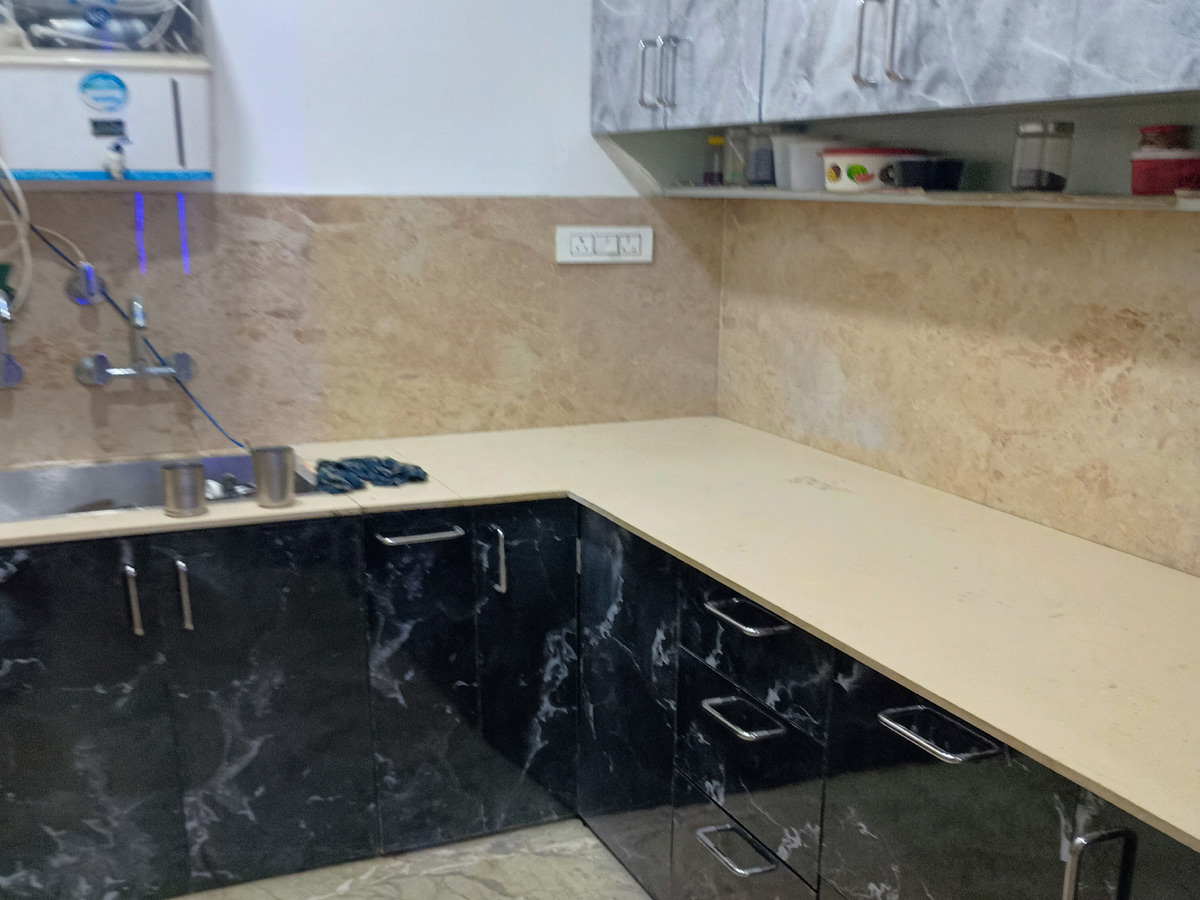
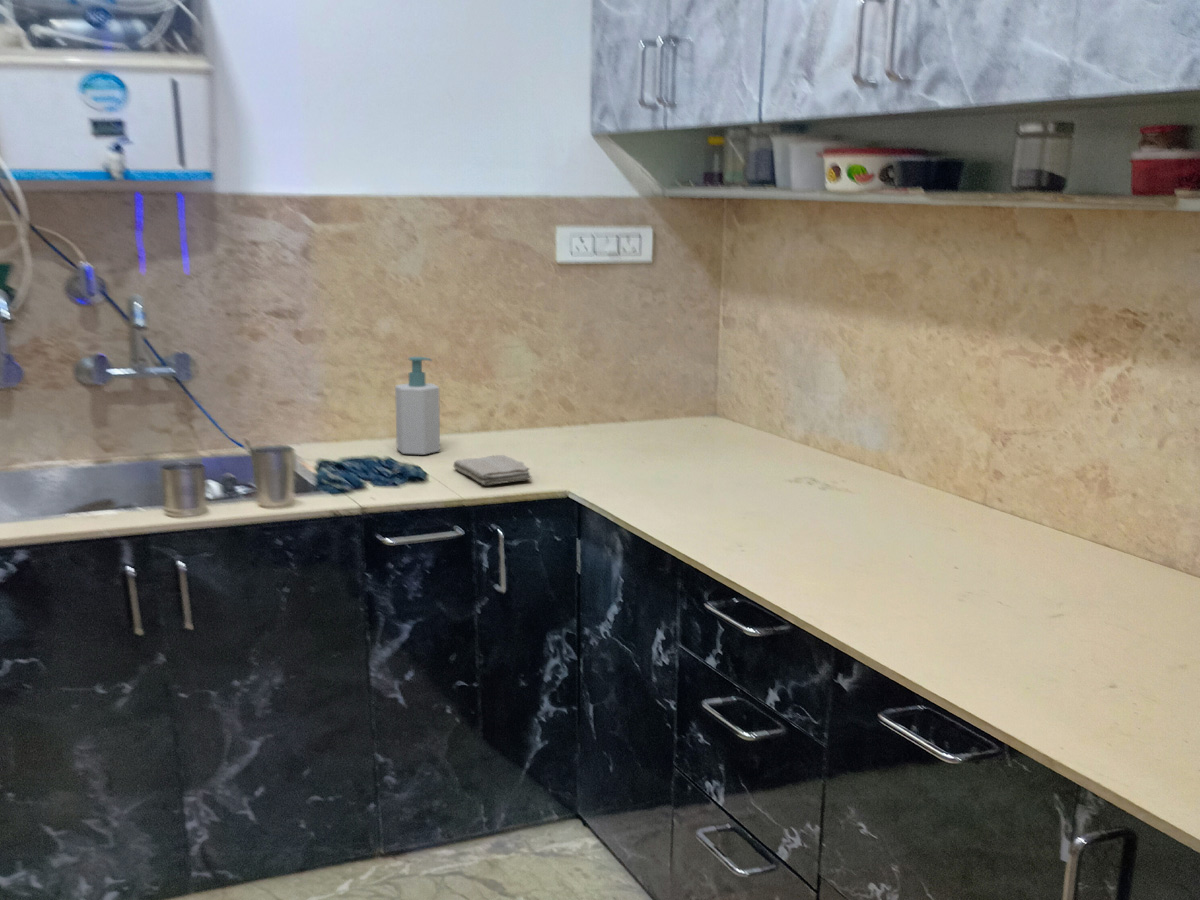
+ washcloth [452,454,533,486]
+ soap bottle [394,356,441,456]
